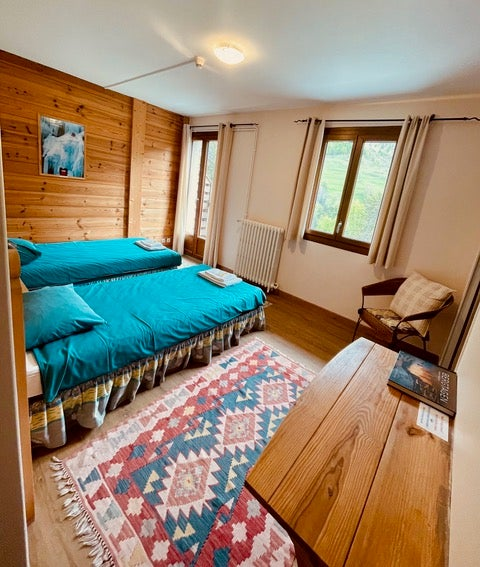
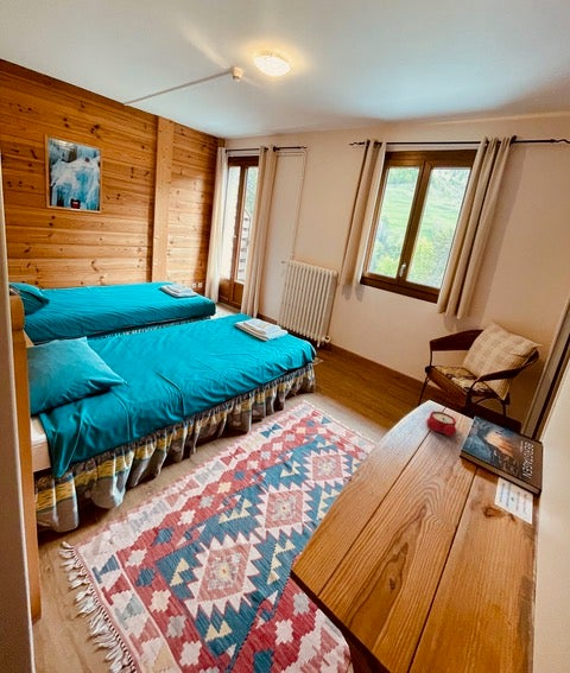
+ alarm clock [425,409,457,437]
